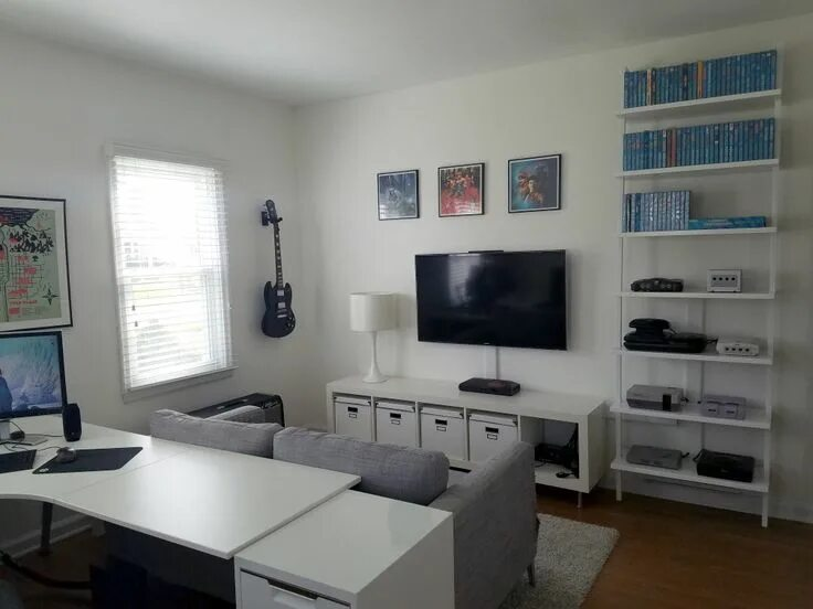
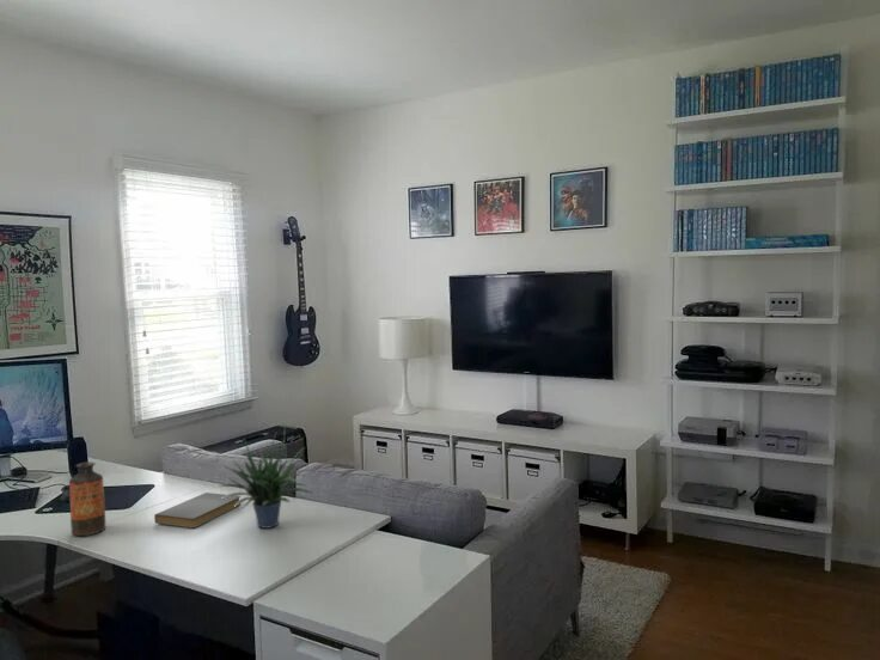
+ potted plant [220,422,314,530]
+ book [153,491,242,528]
+ bottle [68,460,106,537]
